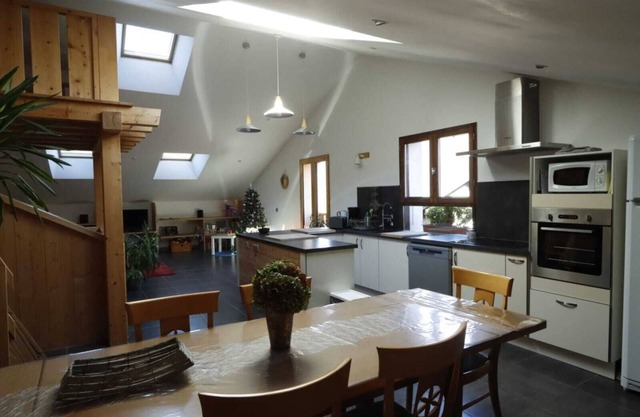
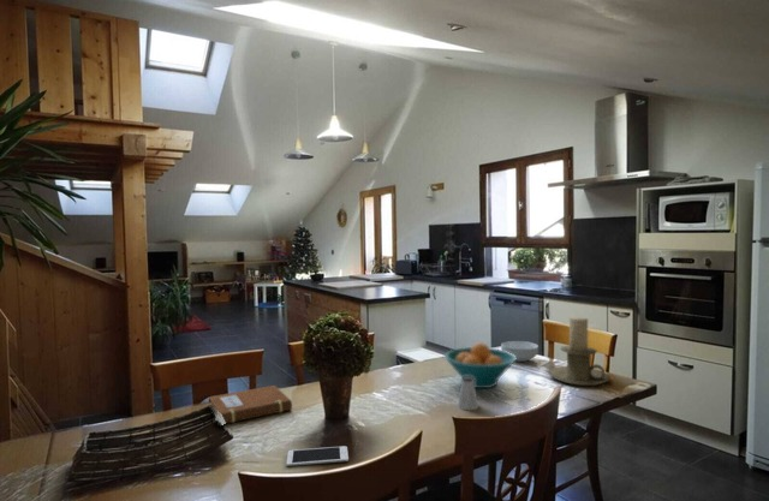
+ notebook [208,384,293,425]
+ fruit bowl [443,341,517,389]
+ saltshaker [457,376,479,411]
+ cereal bowl [500,340,540,363]
+ candle holder [547,316,612,387]
+ cell phone [285,445,350,467]
